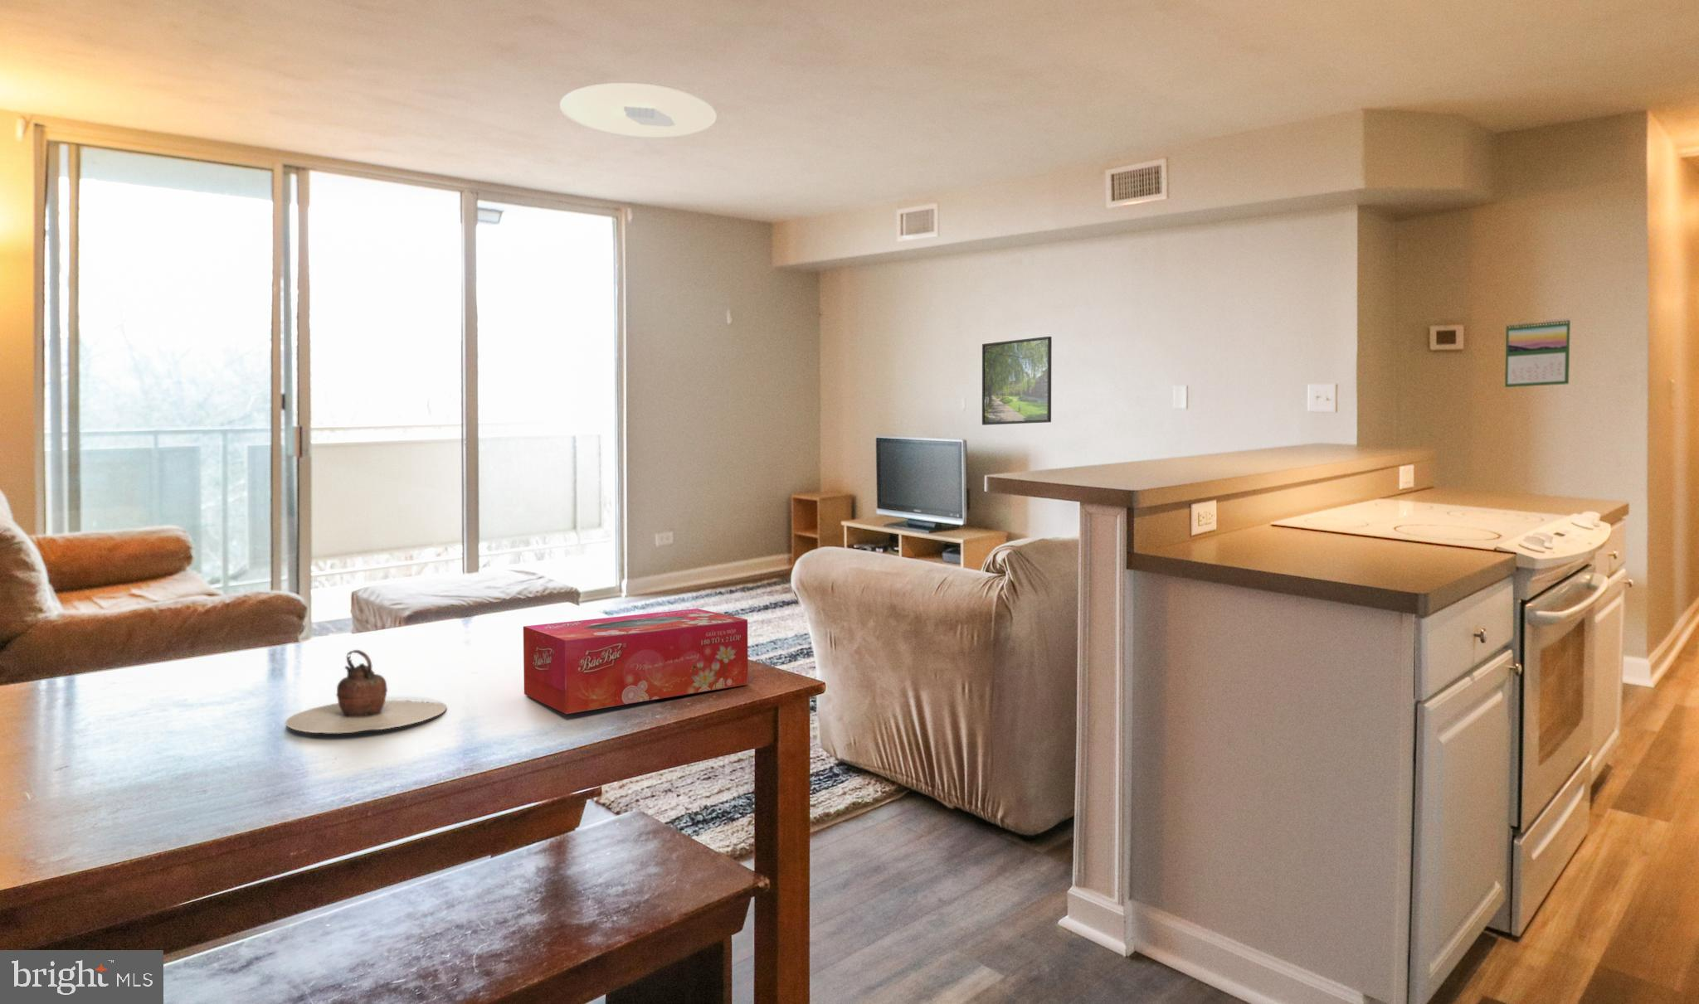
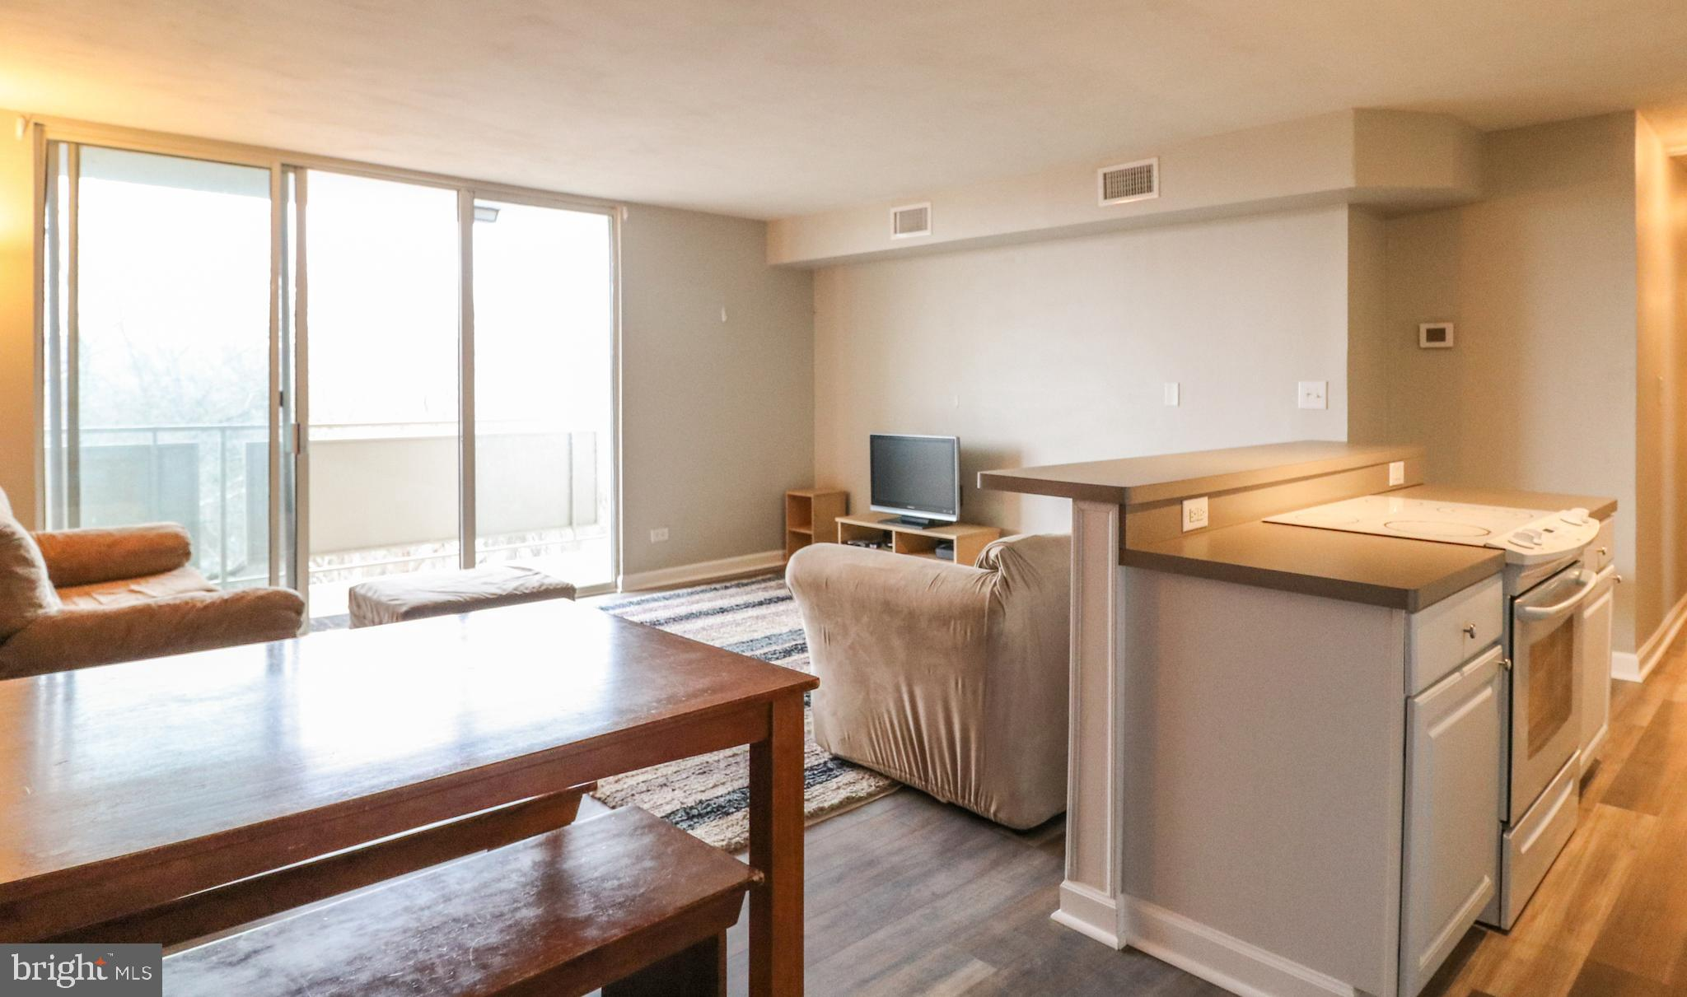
- calendar [1504,318,1571,388]
- teapot [285,649,448,734]
- tissue box [522,607,750,715]
- ceiling light [560,82,717,140]
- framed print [982,336,1052,427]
